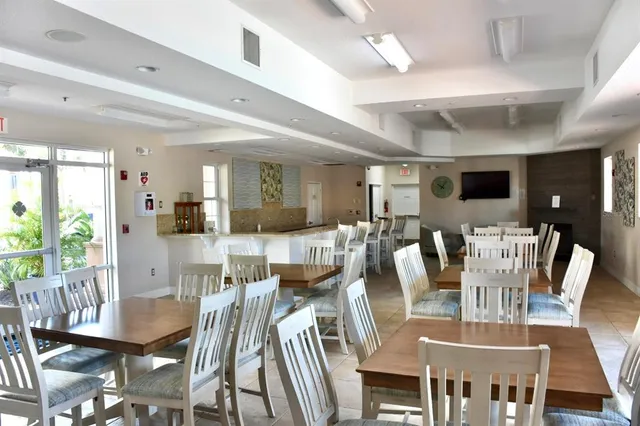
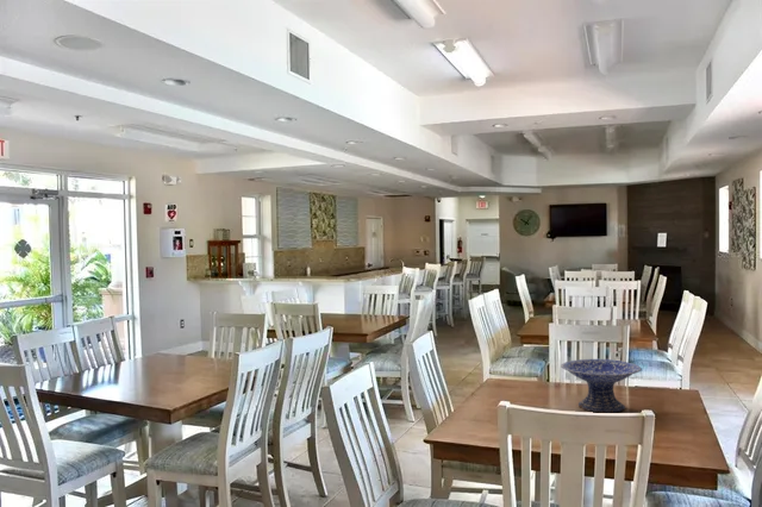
+ decorative bowl [560,358,643,414]
